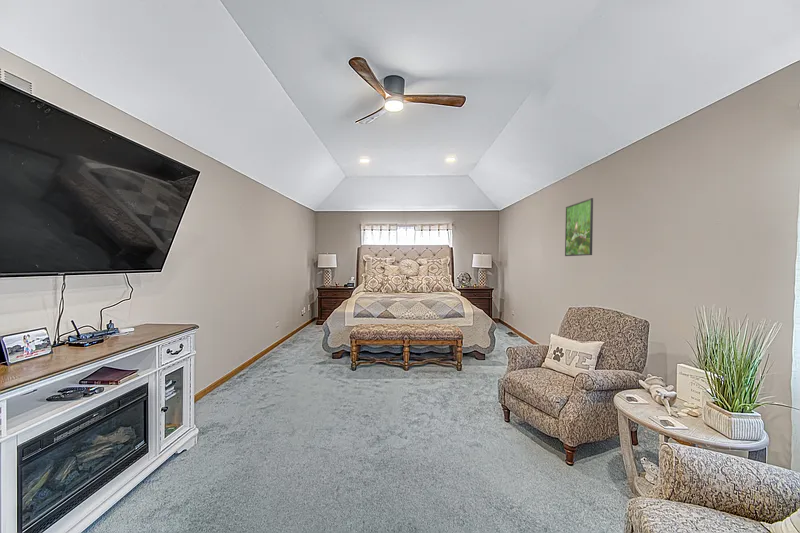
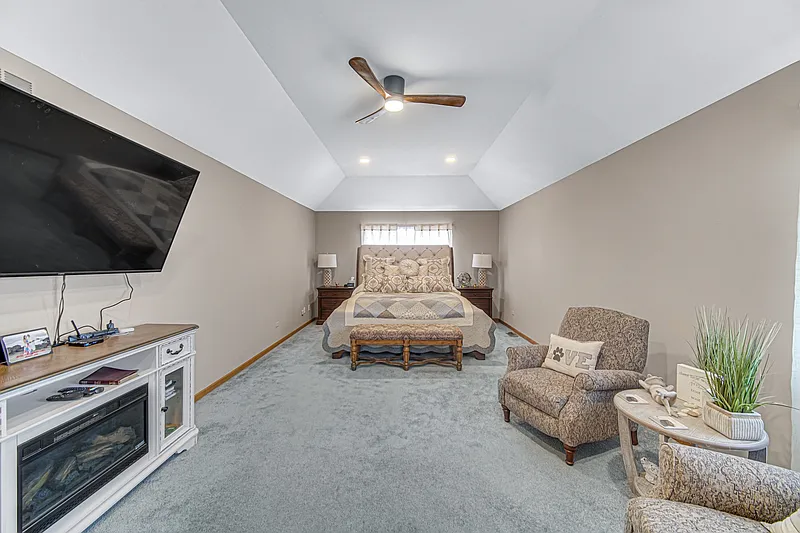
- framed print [564,197,594,257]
